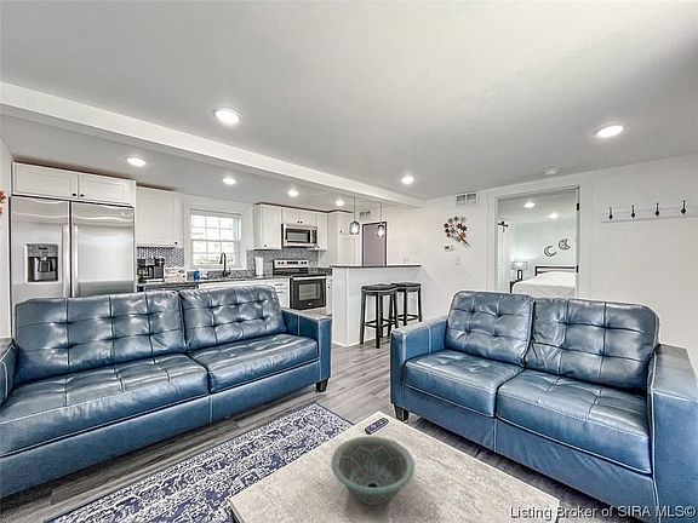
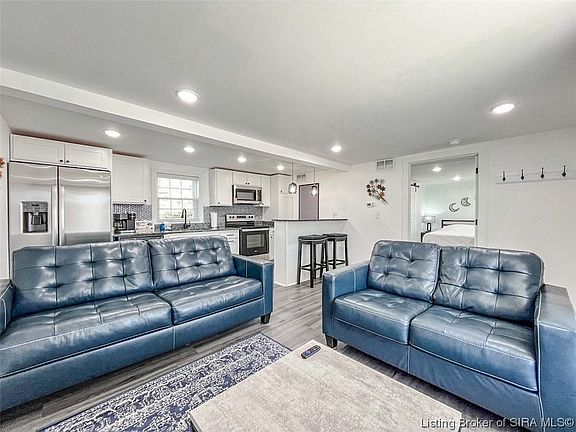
- decorative bowl [331,436,416,506]
